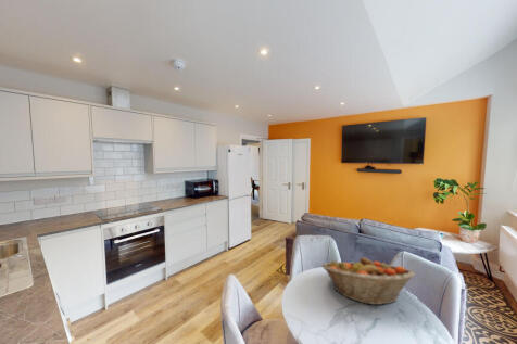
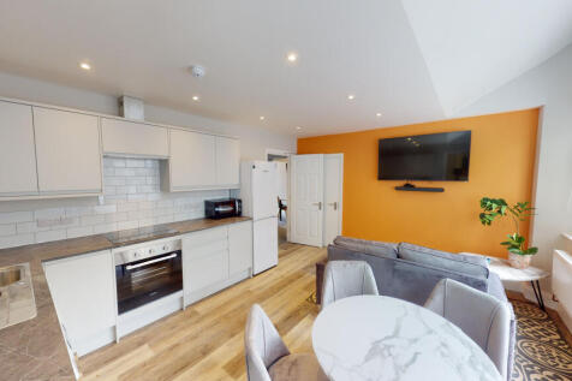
- fruit basket [321,256,416,306]
